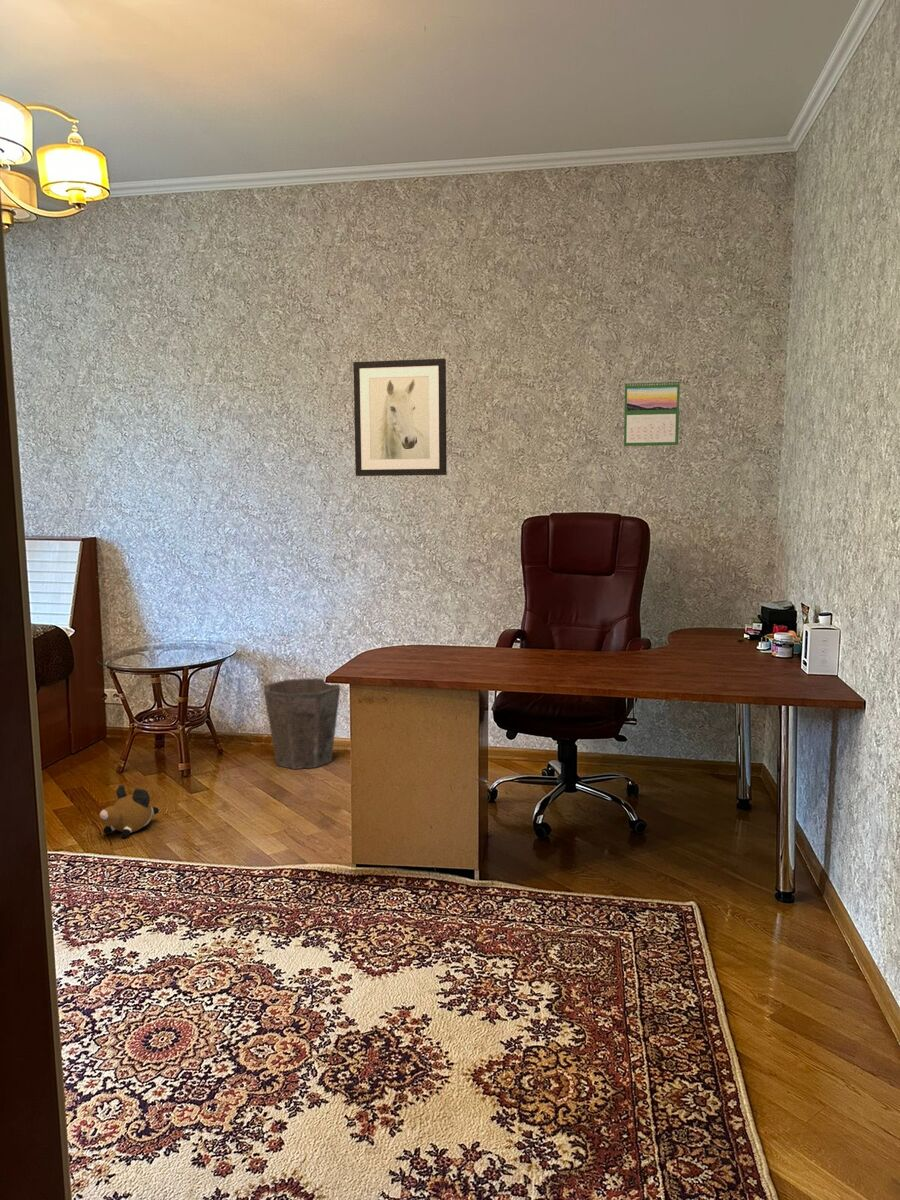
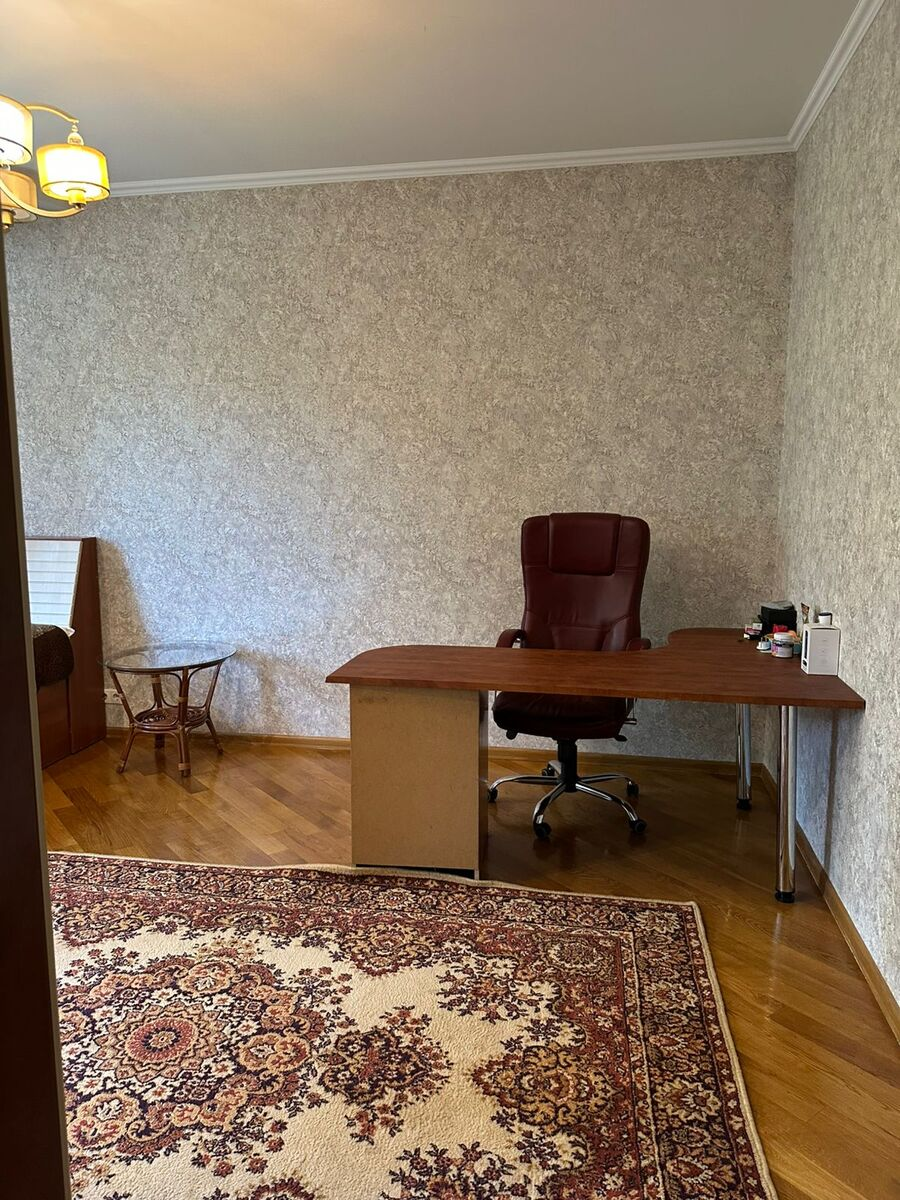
- plush toy [99,784,160,839]
- calendar [623,379,681,447]
- waste bin [263,677,341,770]
- wall art [352,358,448,477]
